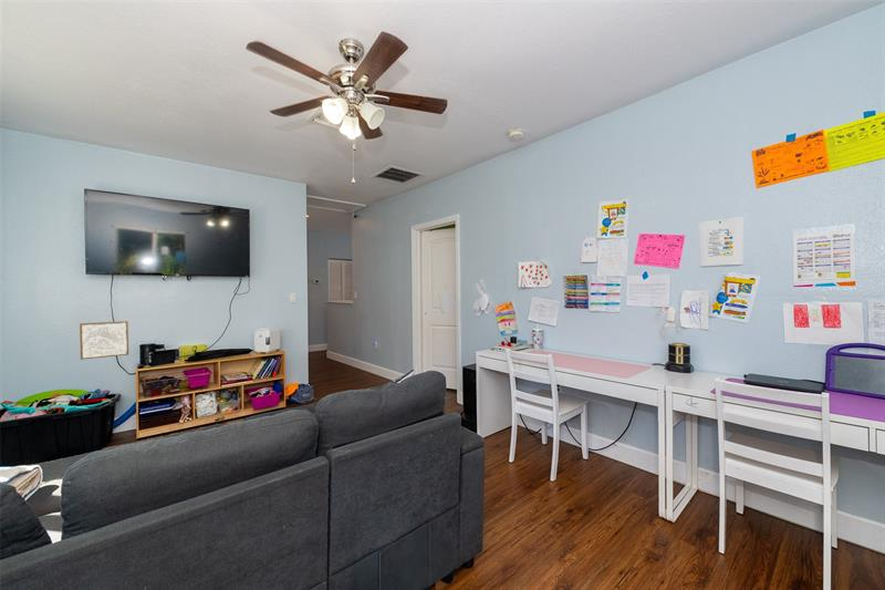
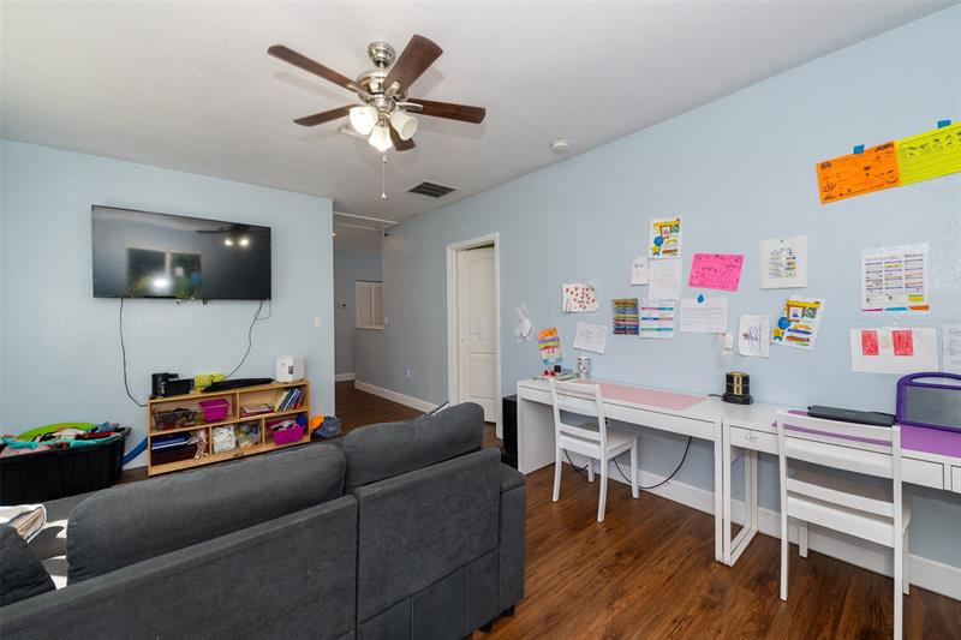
- wall art [79,320,129,361]
